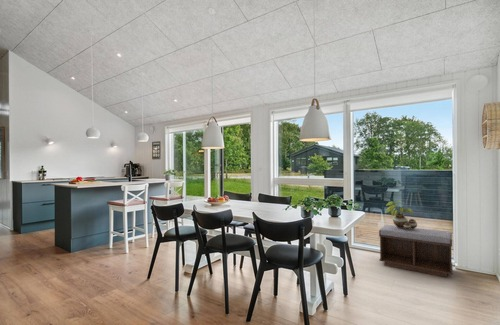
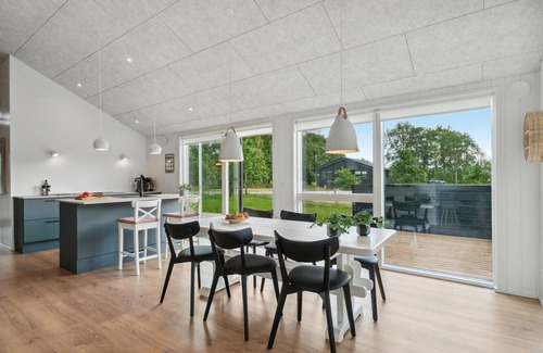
- potted plant [385,200,418,230]
- bench [378,224,453,278]
